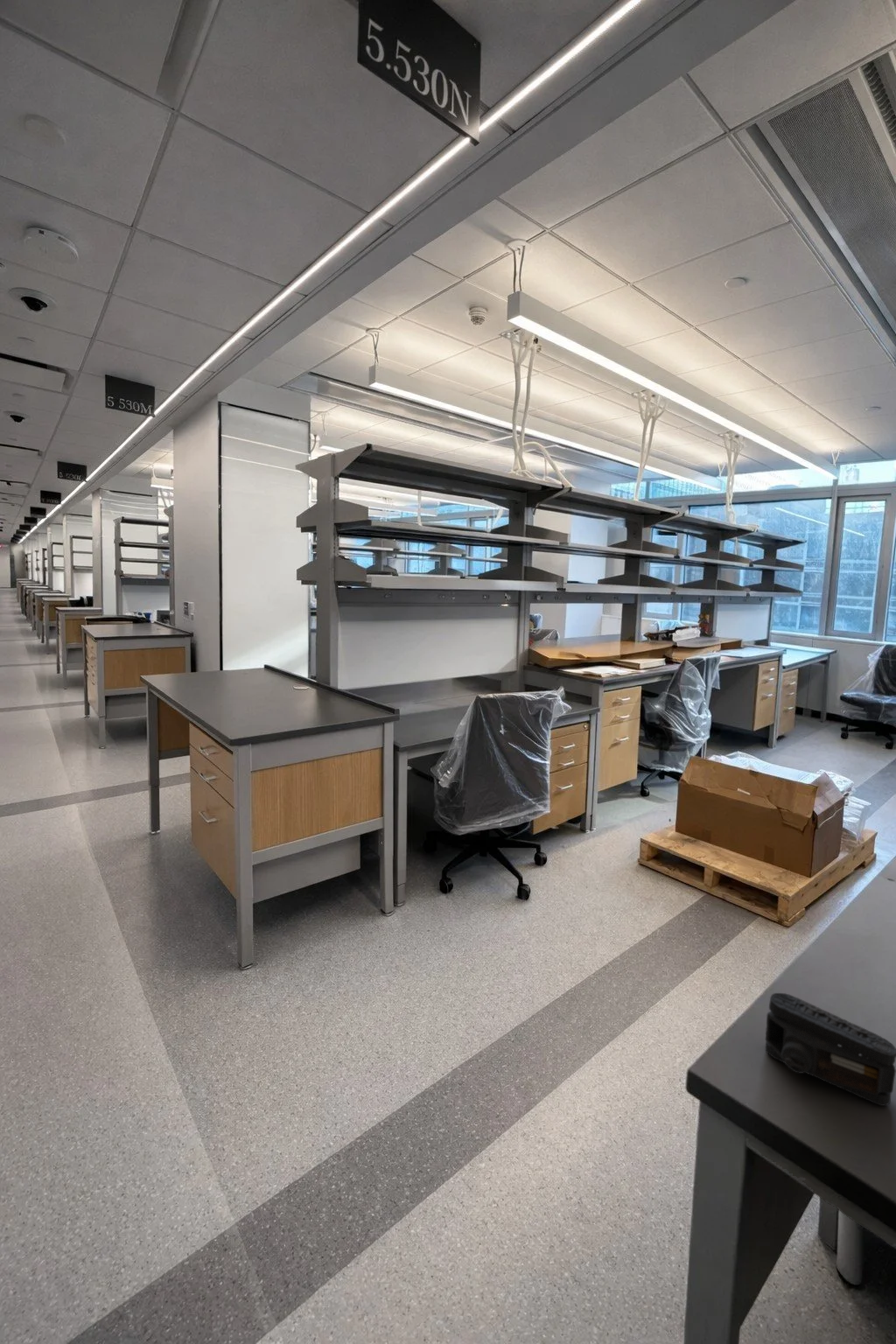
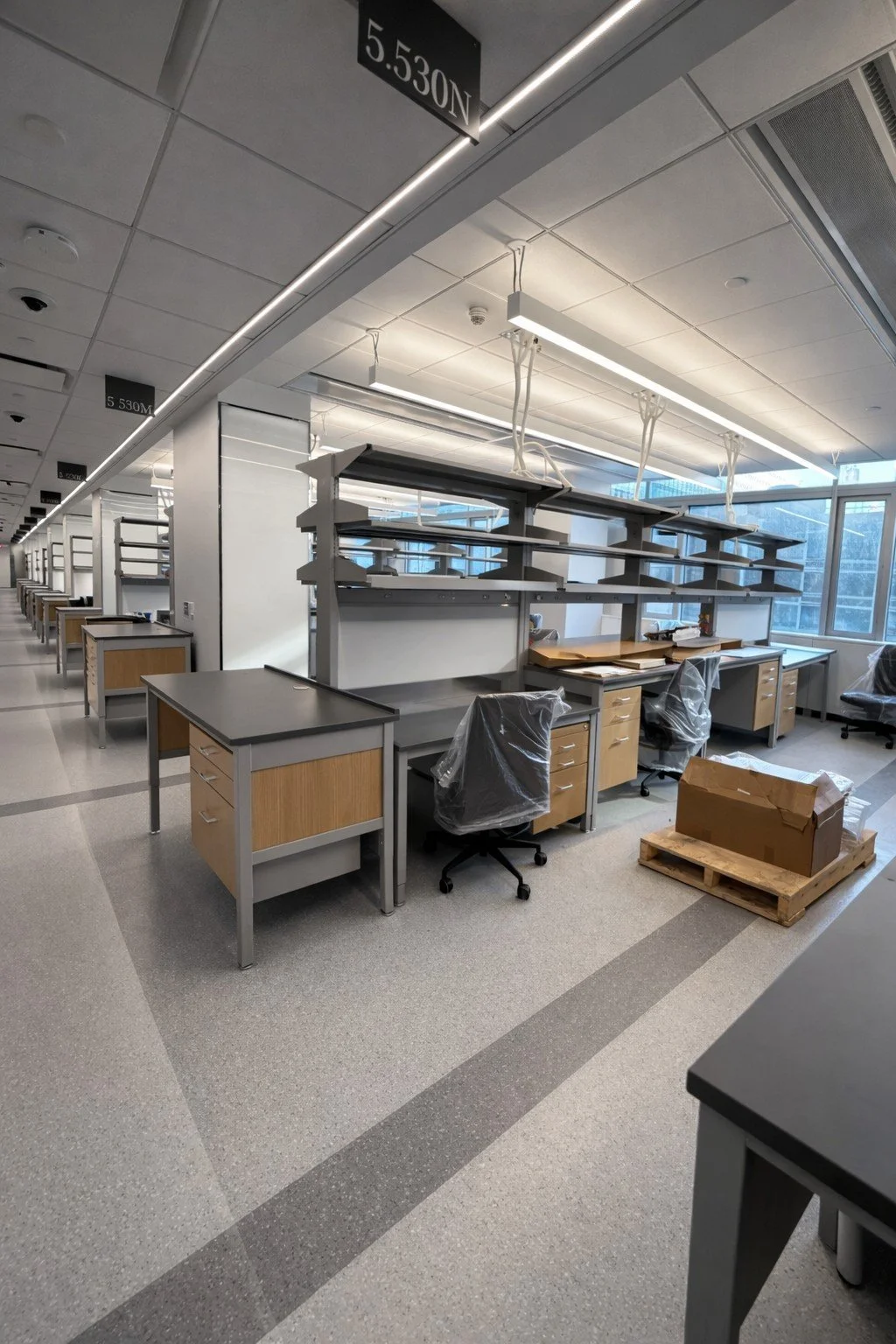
- cigarette pack [765,992,896,1107]
